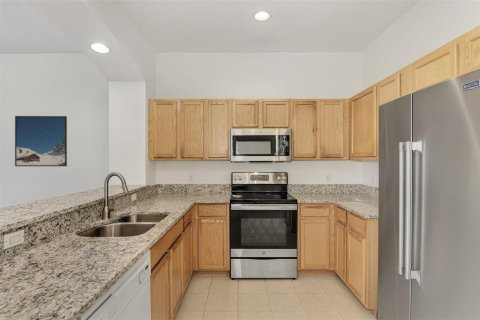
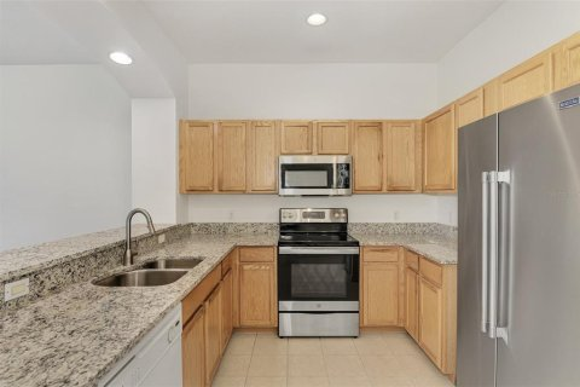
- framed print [14,115,68,167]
